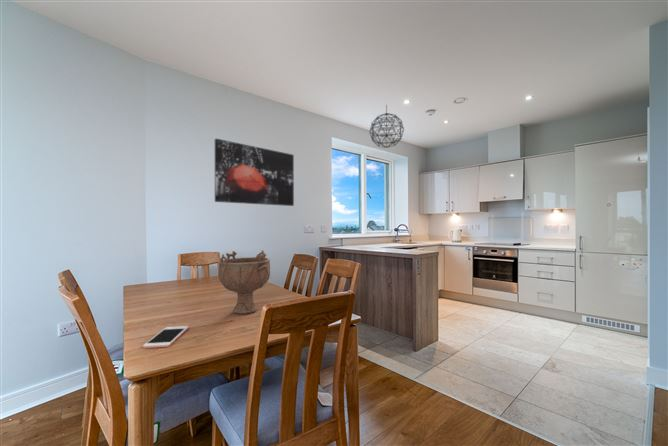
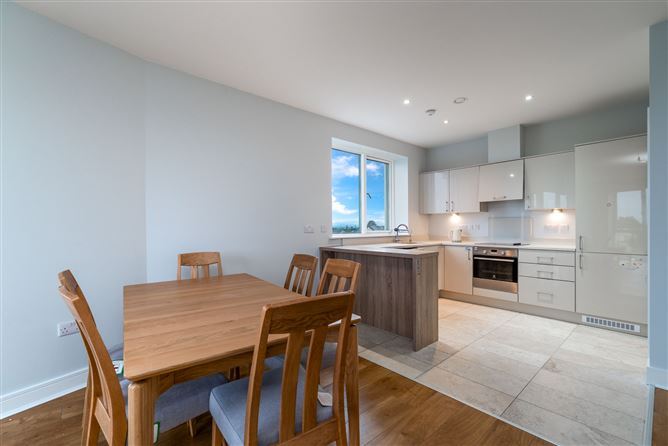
- pendant light [369,104,405,149]
- wall art [214,138,295,207]
- cell phone [142,325,189,349]
- decorative bowl [218,249,271,315]
